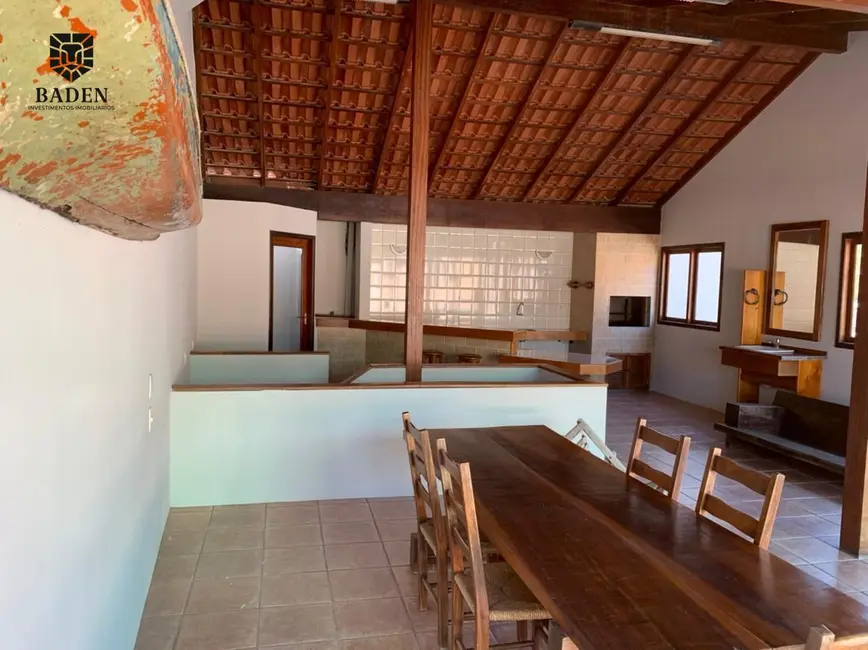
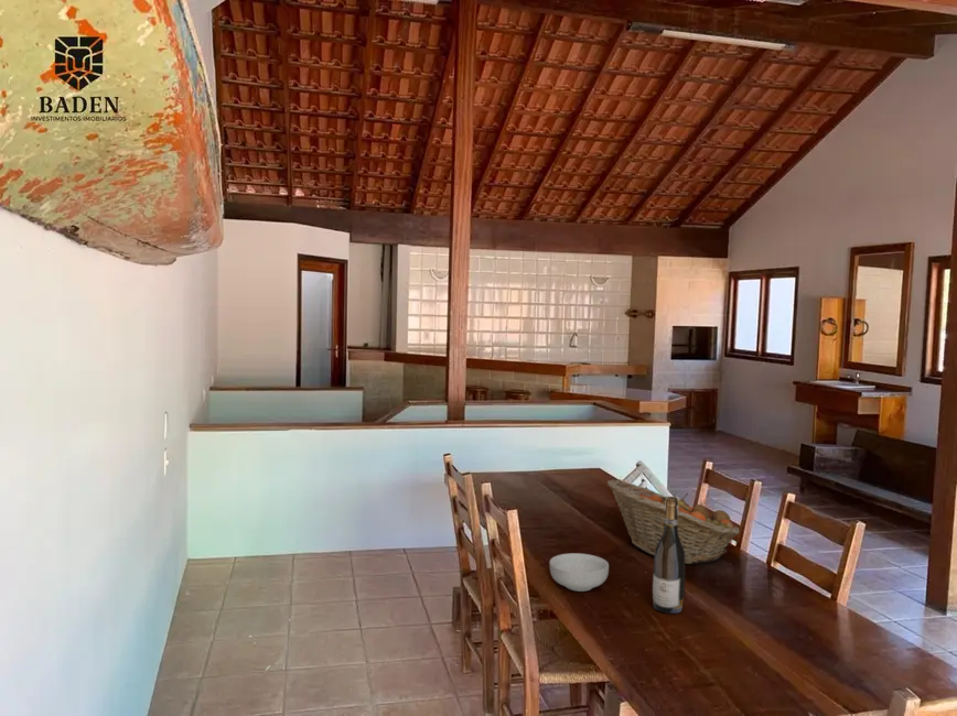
+ wine bottle [652,496,686,615]
+ cereal bowl [548,552,610,593]
+ fruit basket [606,479,741,565]
